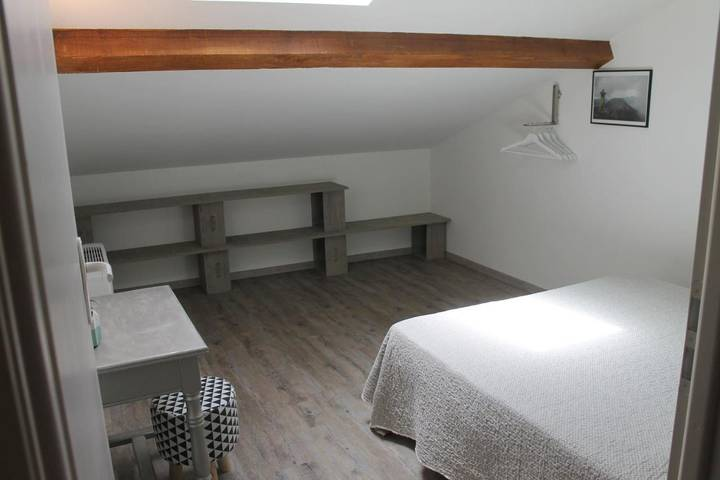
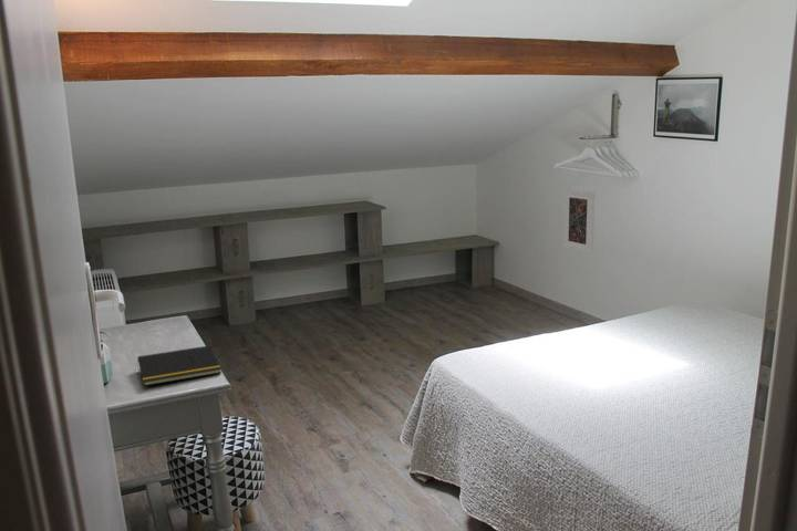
+ notepad [136,344,222,387]
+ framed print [562,188,596,254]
